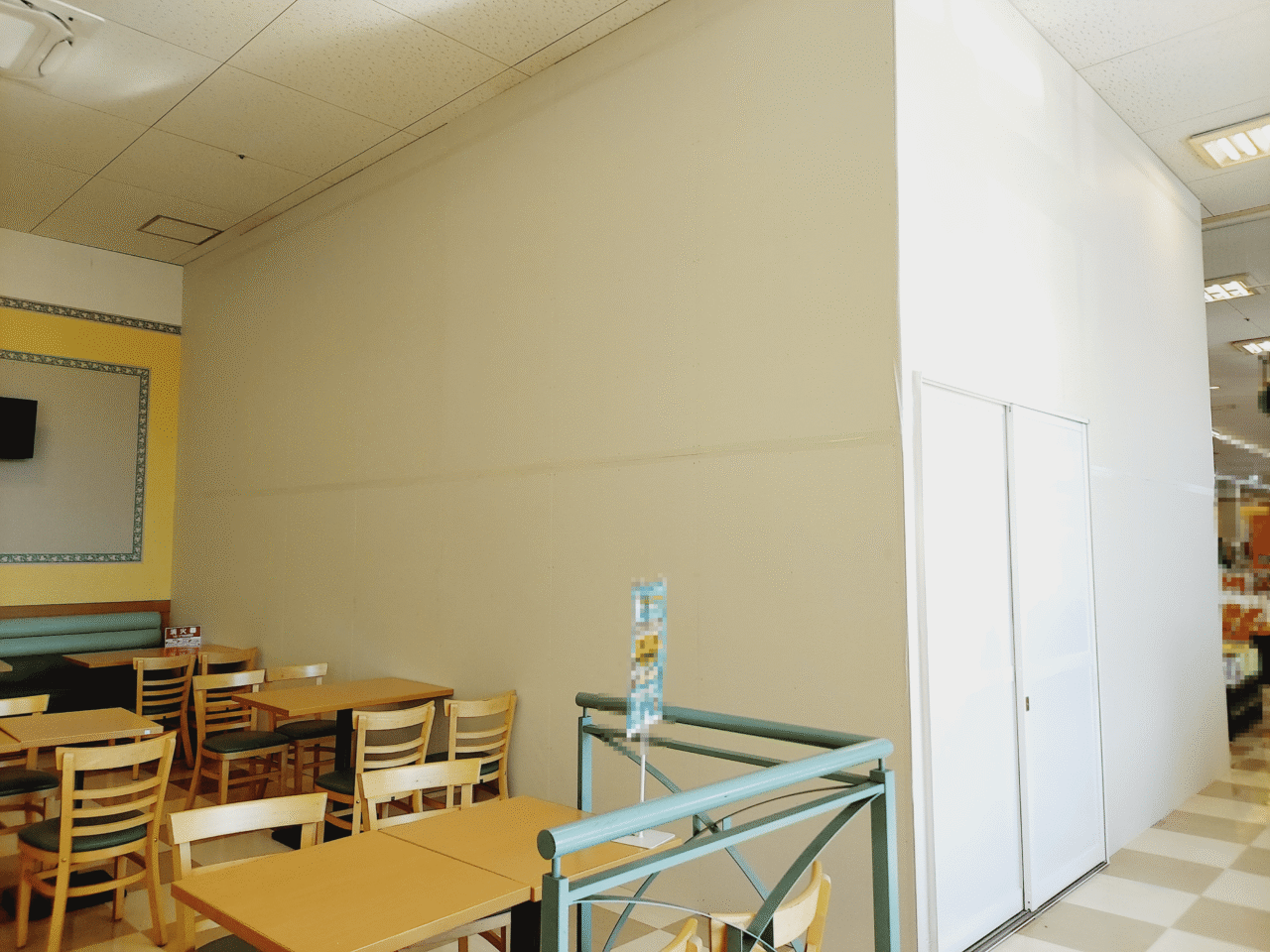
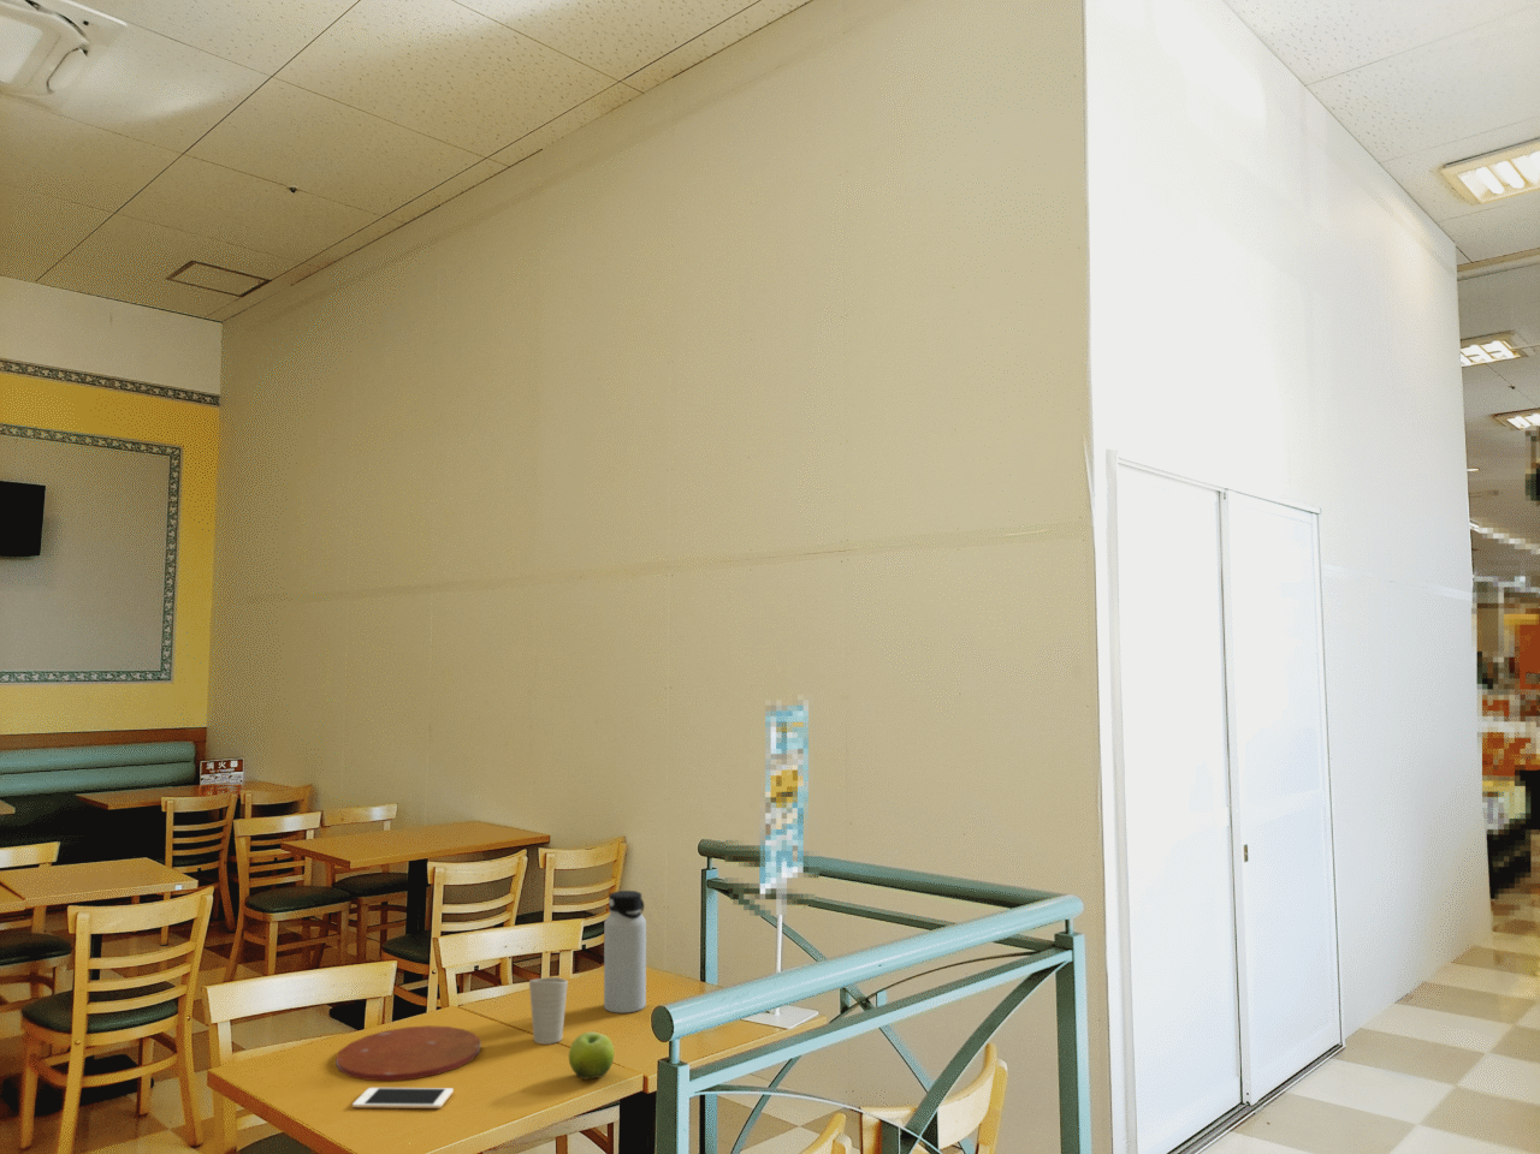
+ cup [529,976,569,1046]
+ cell phone [352,1086,455,1109]
+ plate [335,1024,481,1081]
+ water bottle [603,890,648,1015]
+ fruit [567,1030,615,1081]
